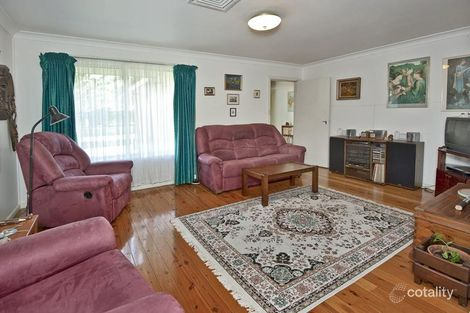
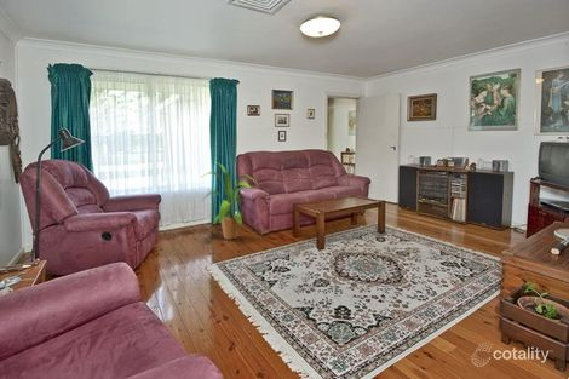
+ house plant [201,162,260,241]
